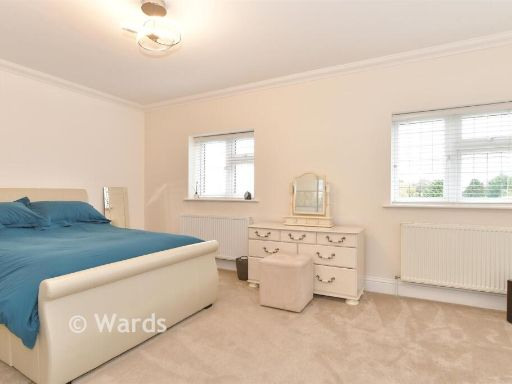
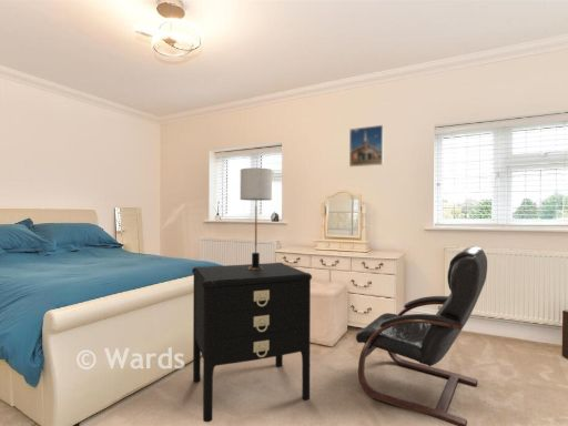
+ table lamp [240,168,273,270]
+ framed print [348,124,385,168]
+ armchair [355,245,488,426]
+ nightstand [191,262,313,423]
